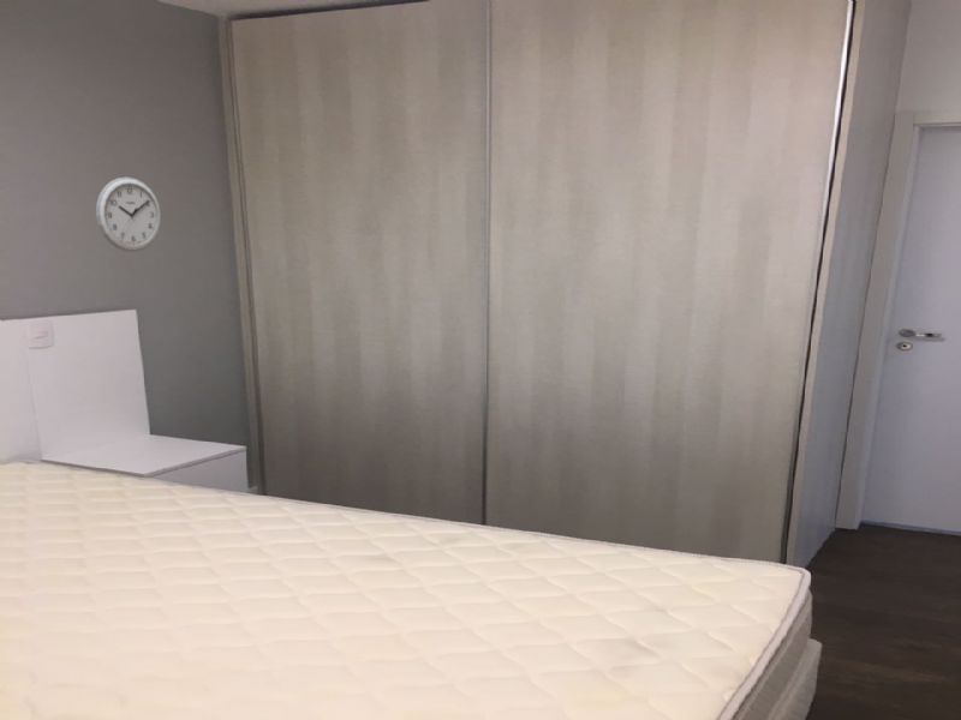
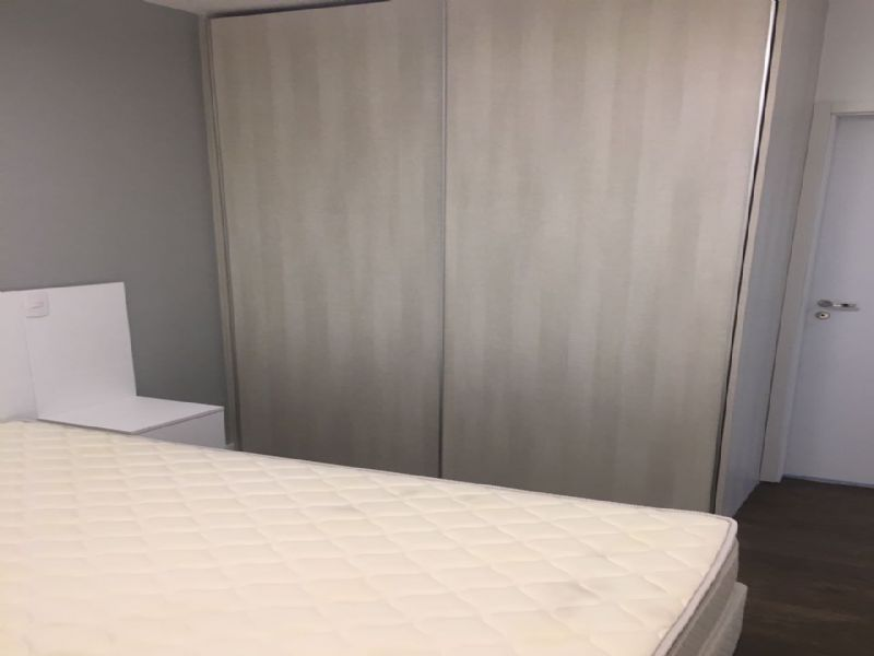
- wall clock [95,176,162,253]
